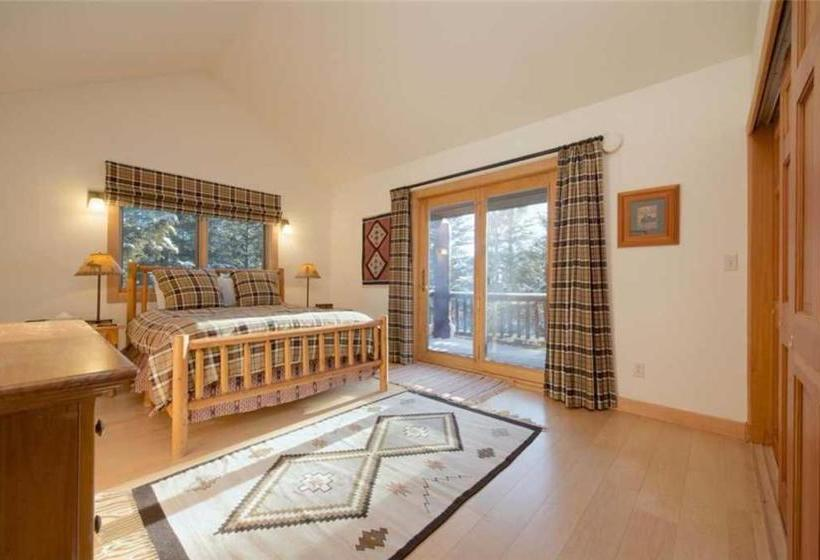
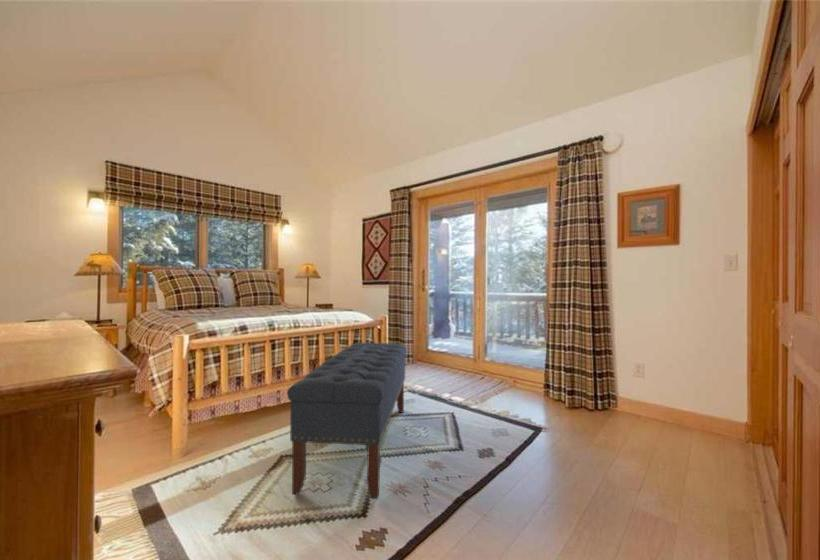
+ bench [286,342,408,500]
